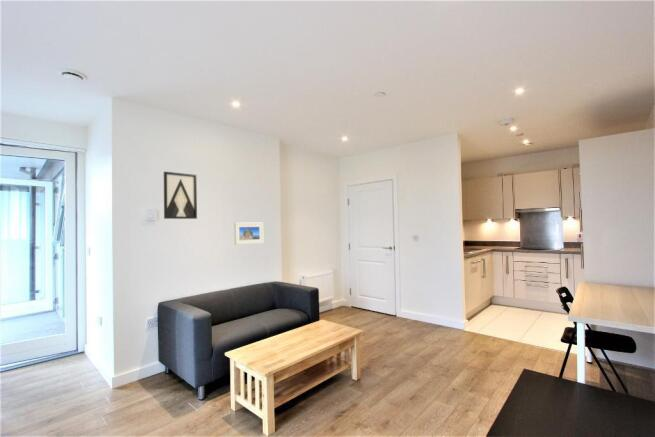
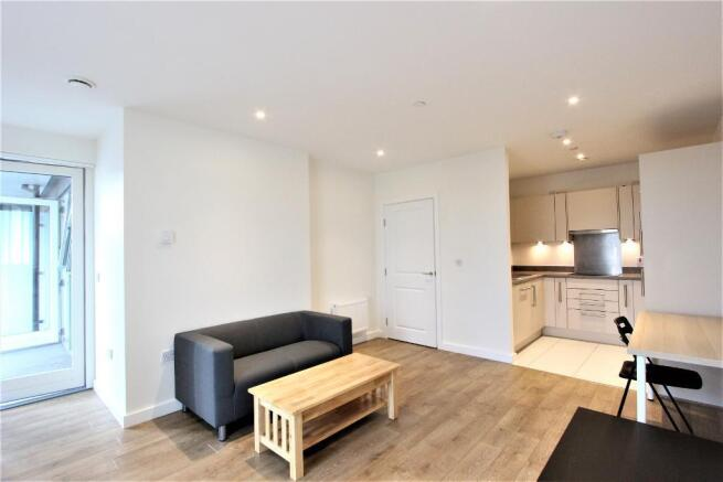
- wall art [163,171,198,220]
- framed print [234,222,264,246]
